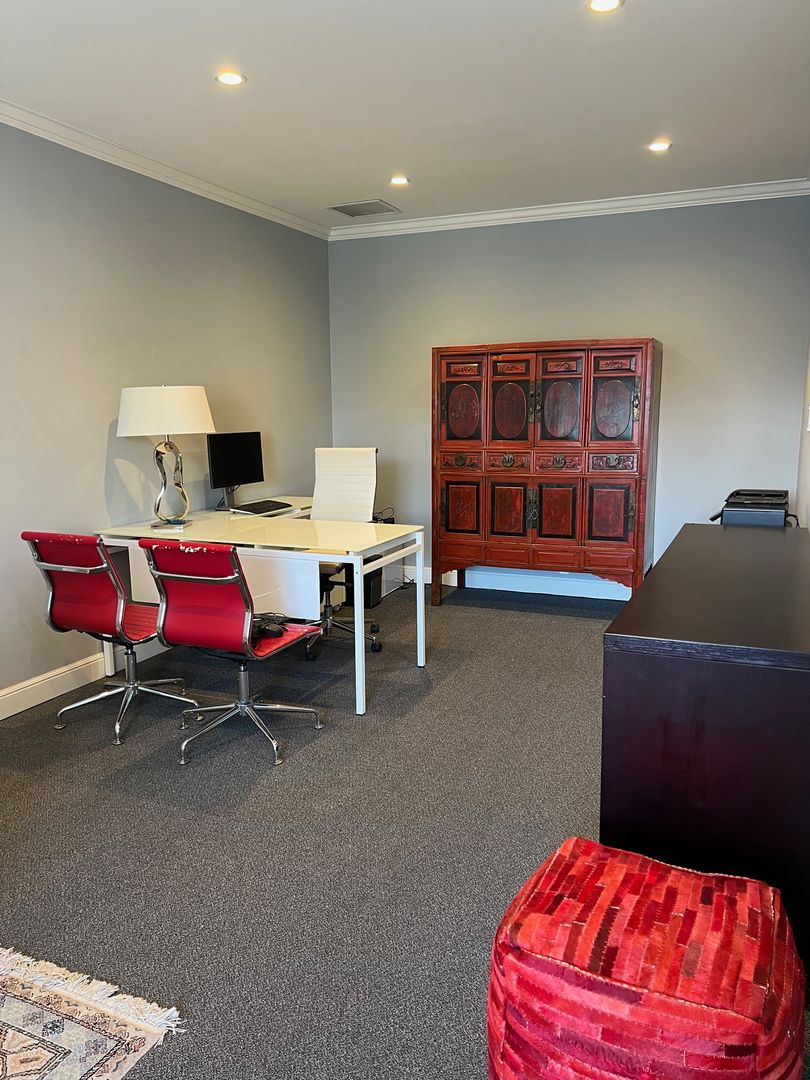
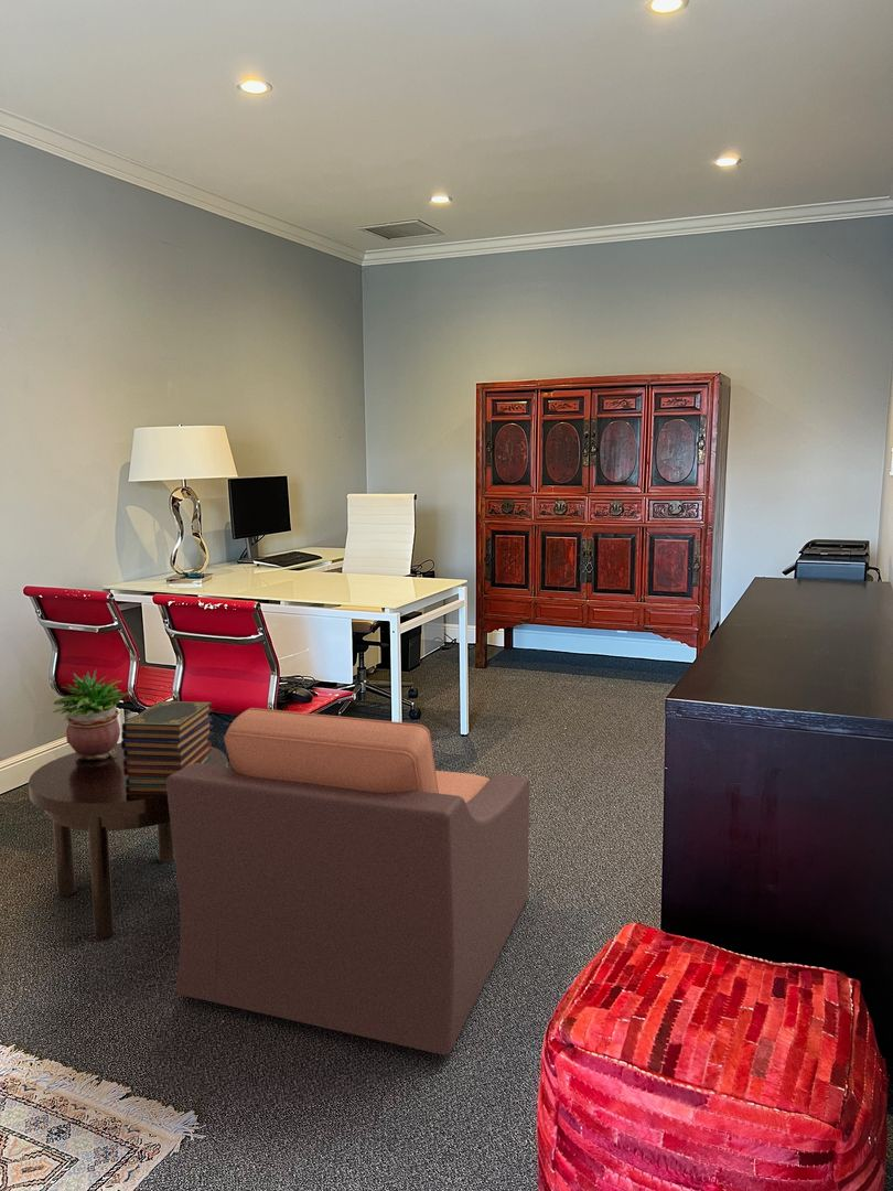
+ potted plant [52,668,130,760]
+ book stack [120,700,214,795]
+ armchair [166,707,530,1055]
+ side table [28,742,228,940]
